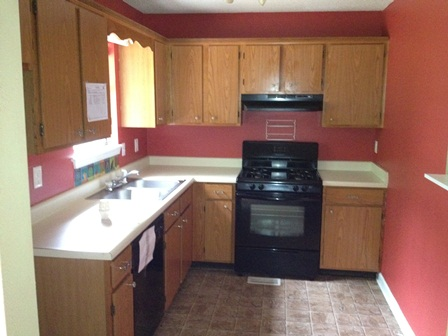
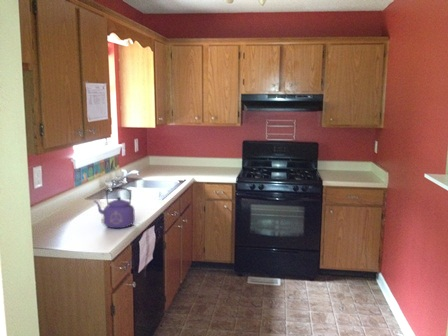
+ kettle [93,187,136,229]
